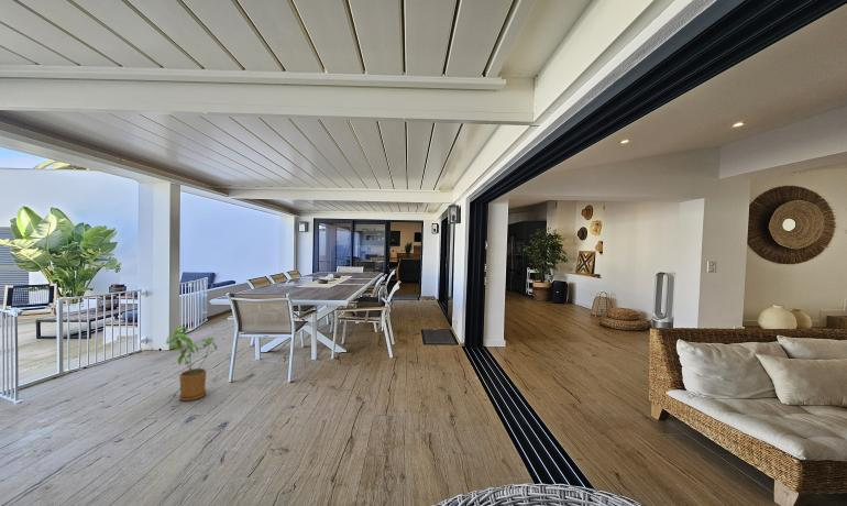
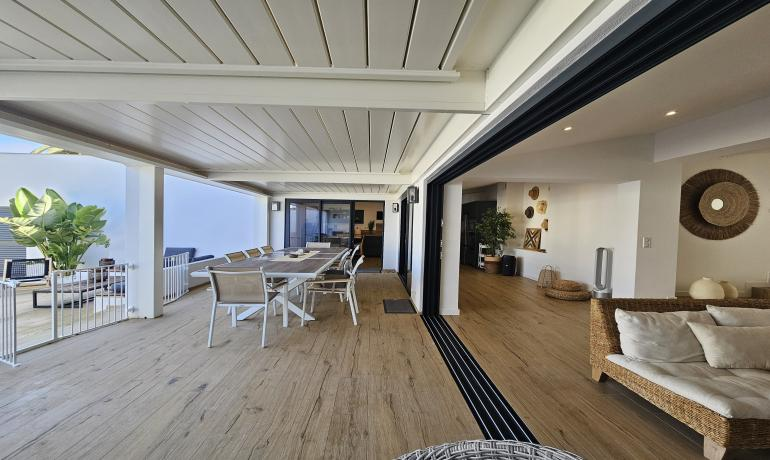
- house plant [165,326,218,402]
